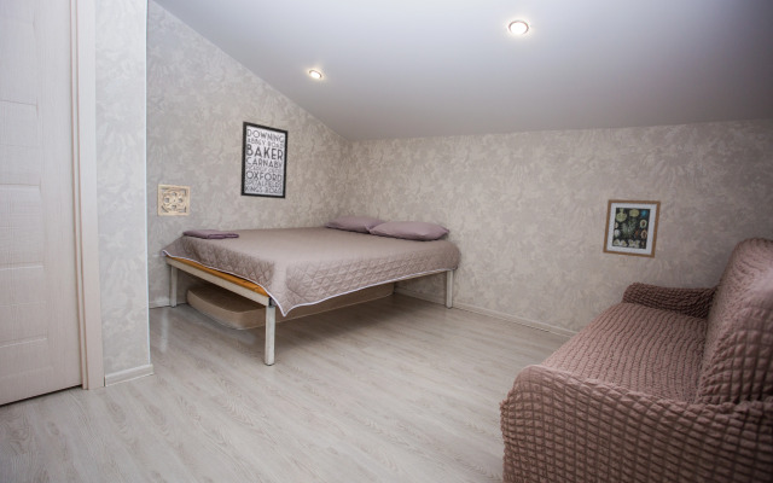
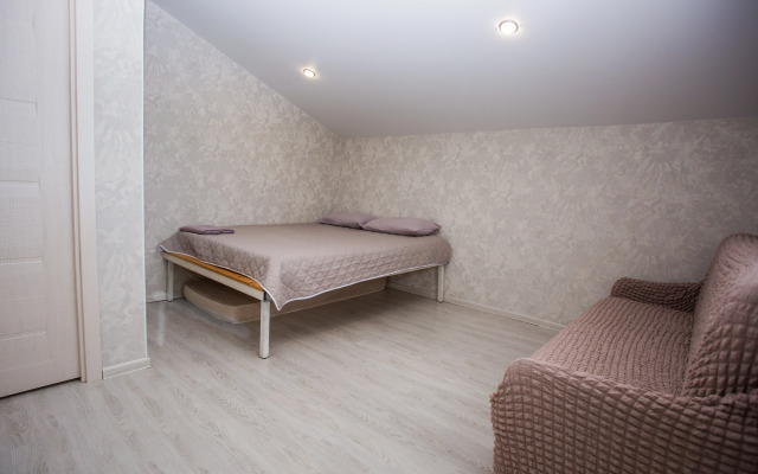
- wall ornament [156,182,191,217]
- wall art [239,121,290,200]
- wall art [601,198,662,260]
